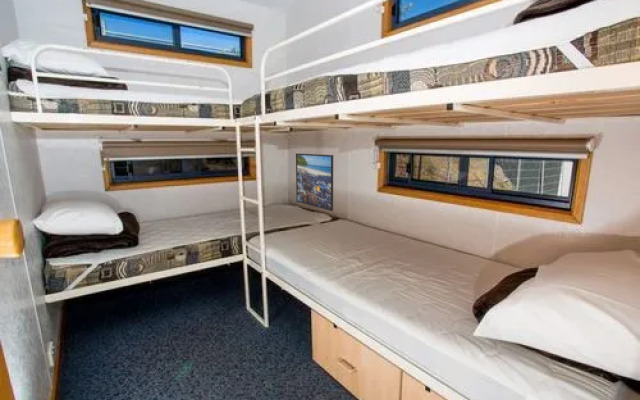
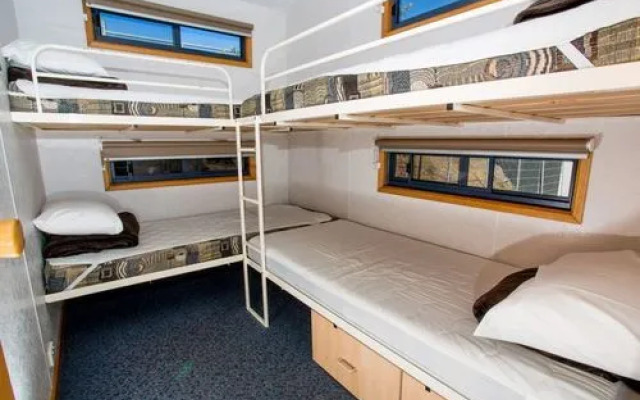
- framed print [295,152,334,212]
